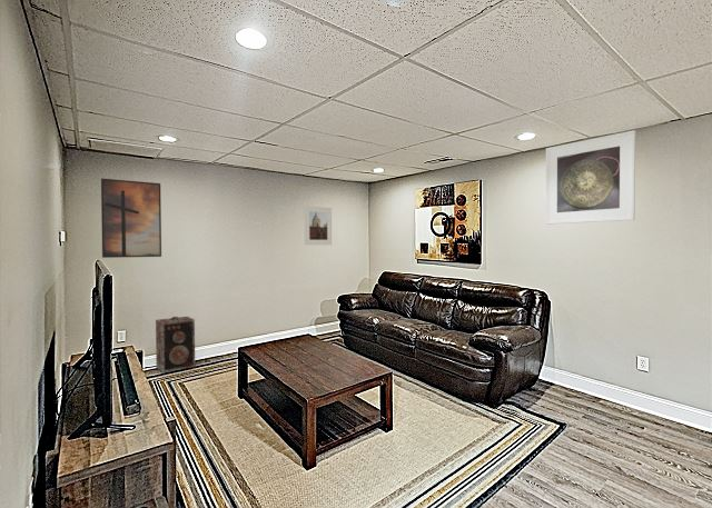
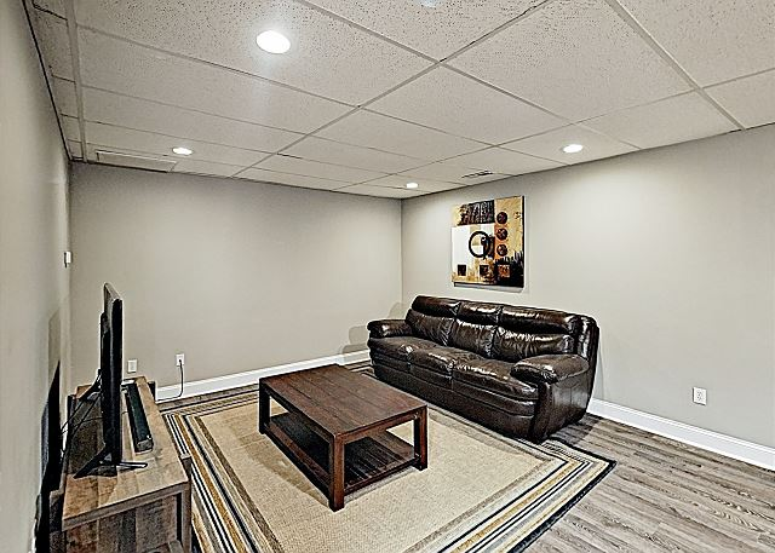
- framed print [100,178,162,259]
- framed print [545,129,636,226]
- speaker [155,316,196,373]
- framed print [304,205,333,246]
